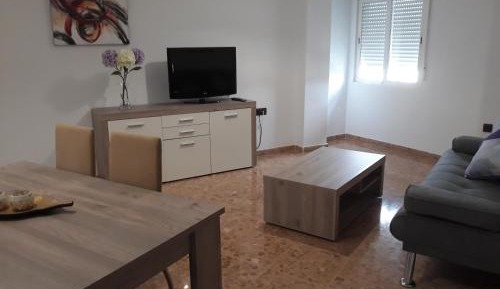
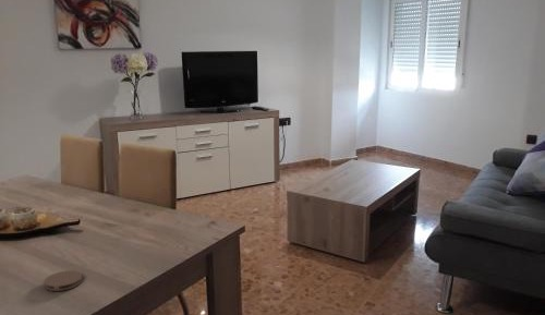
+ coaster [43,269,84,292]
